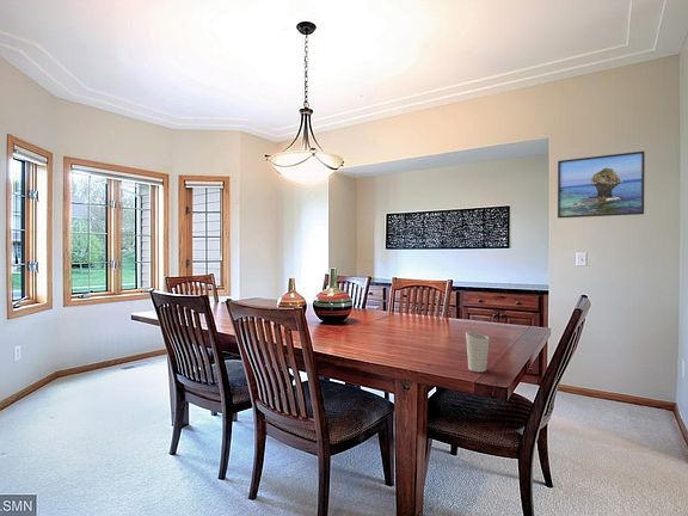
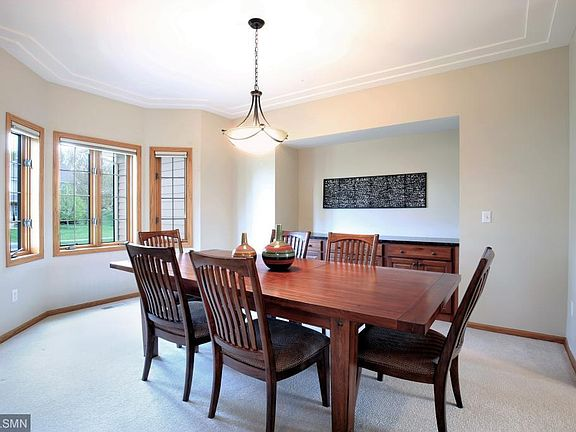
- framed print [557,150,646,219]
- cup [465,331,491,373]
